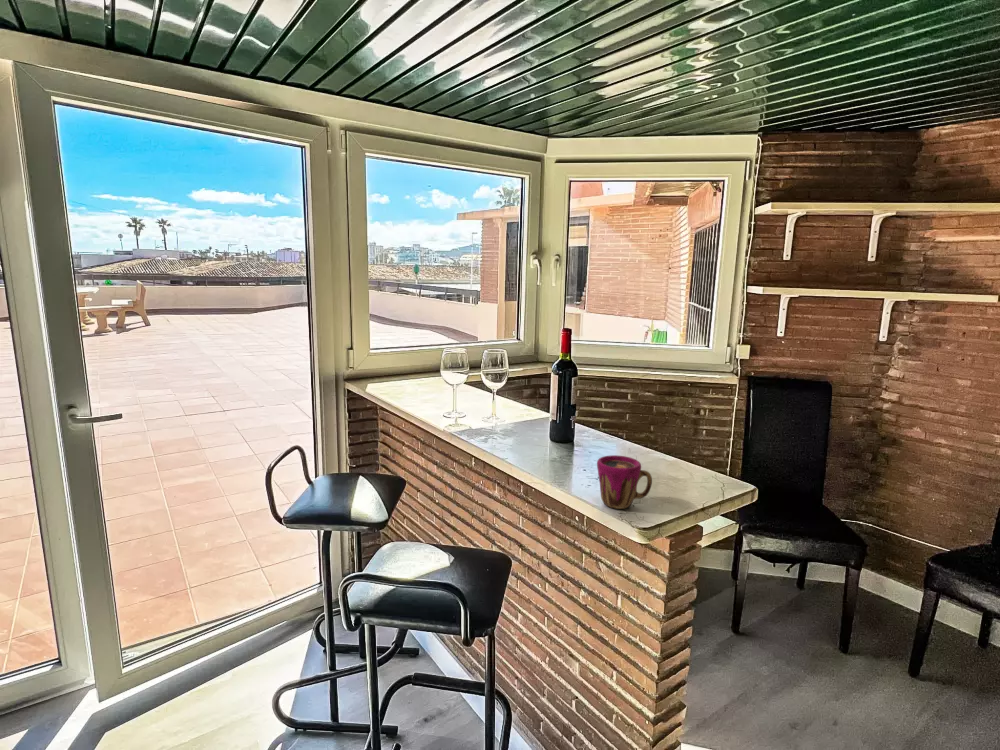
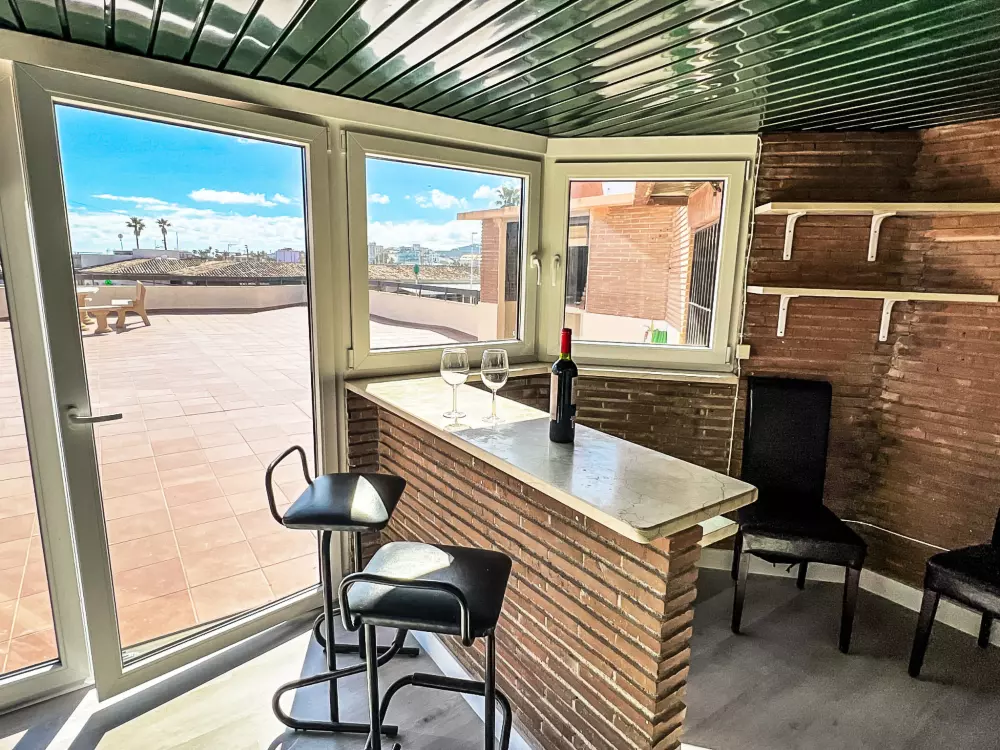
- cup [596,454,653,510]
